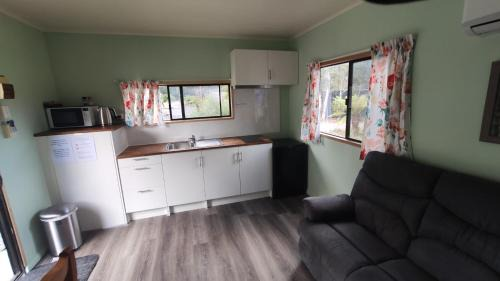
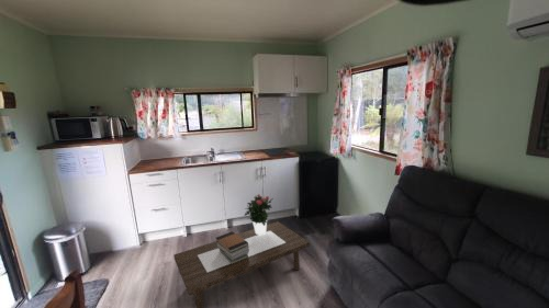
+ coffee table [172,220,311,308]
+ book stack [215,230,249,264]
+ potted flower [243,193,274,235]
